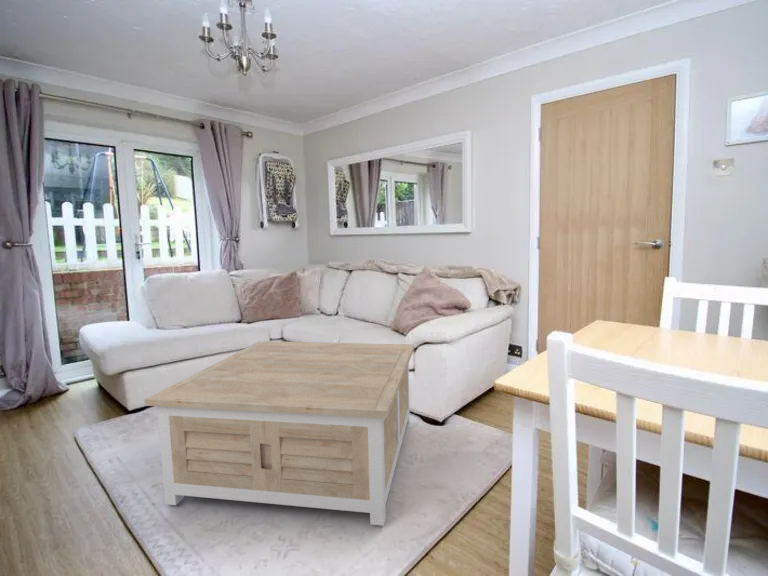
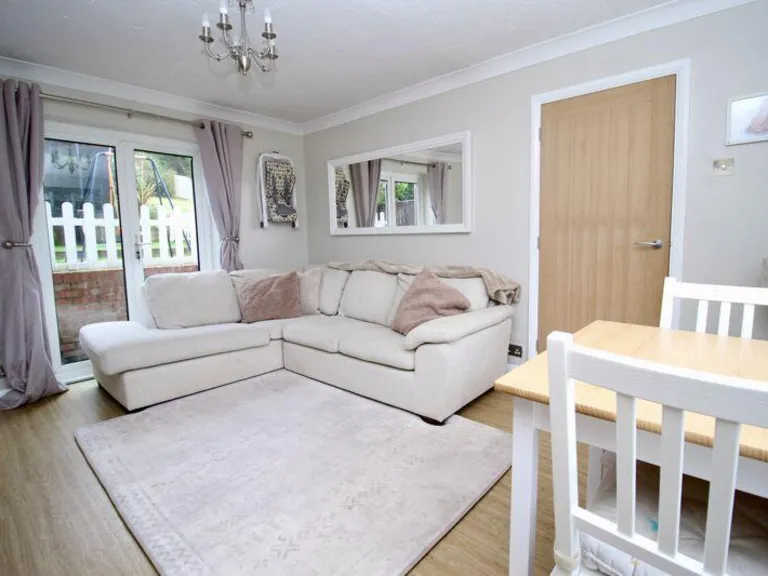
- coffee table [143,340,415,527]
